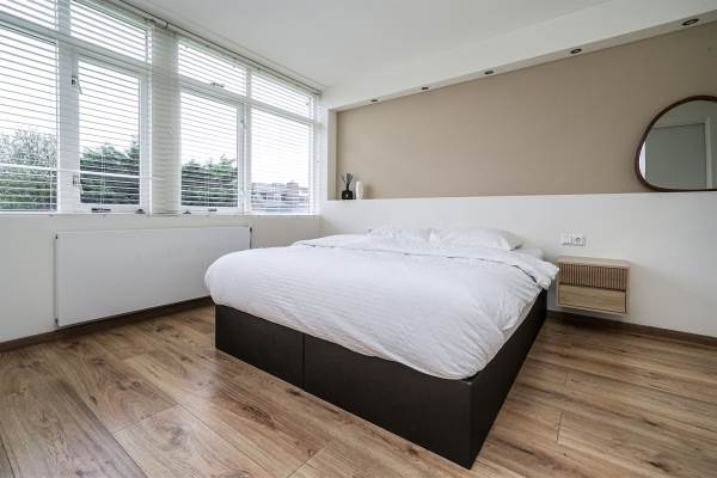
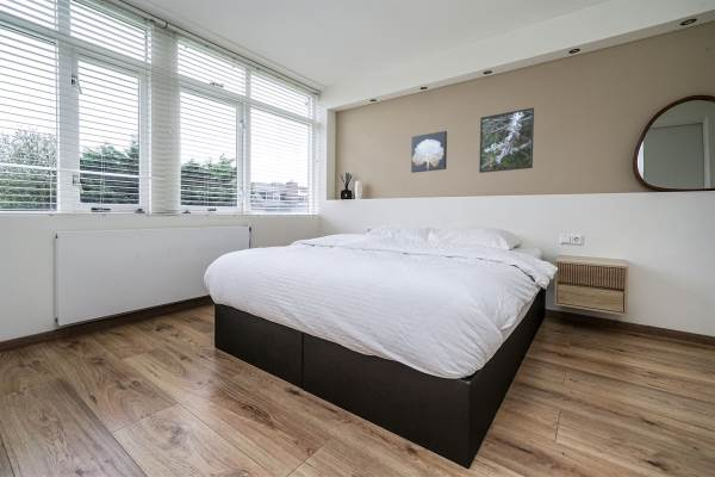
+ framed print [478,106,535,174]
+ wall art [410,130,448,174]
